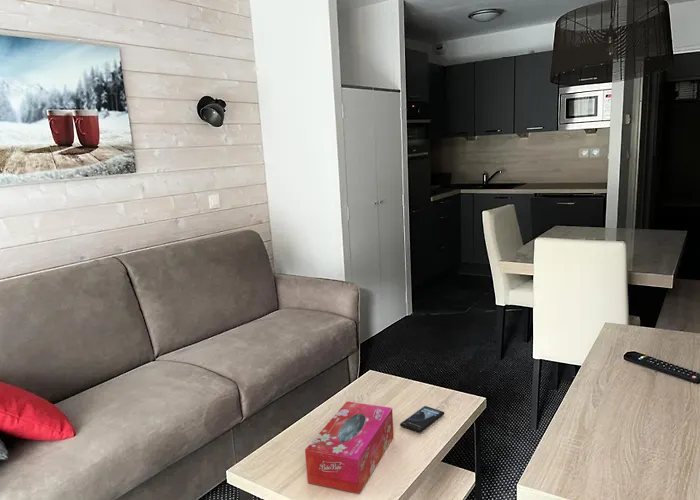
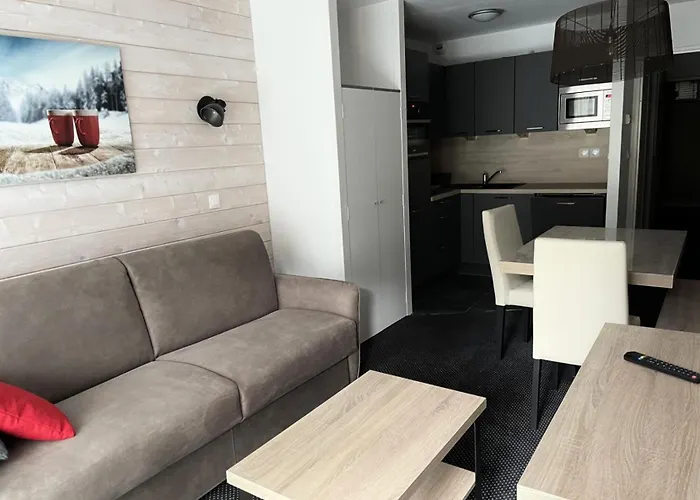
- tissue box [304,401,395,495]
- smartphone [399,405,445,434]
